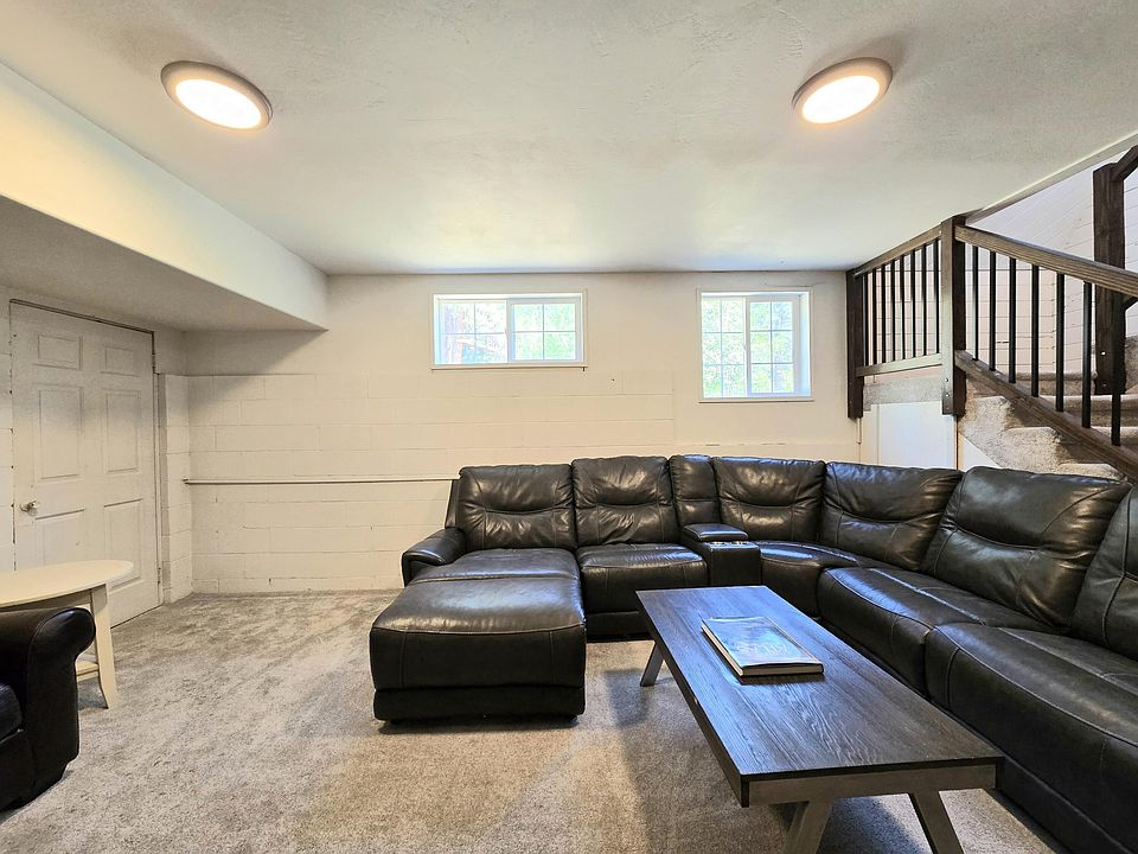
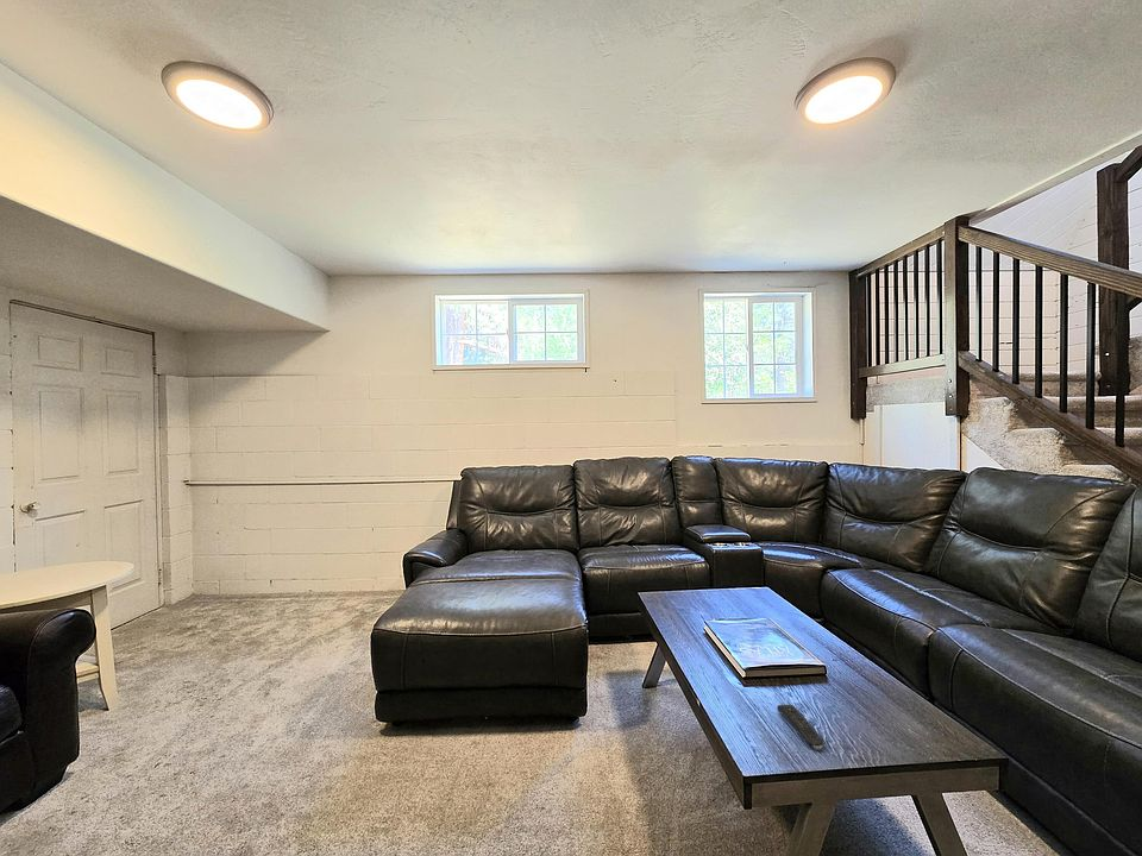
+ remote control [776,704,826,751]
